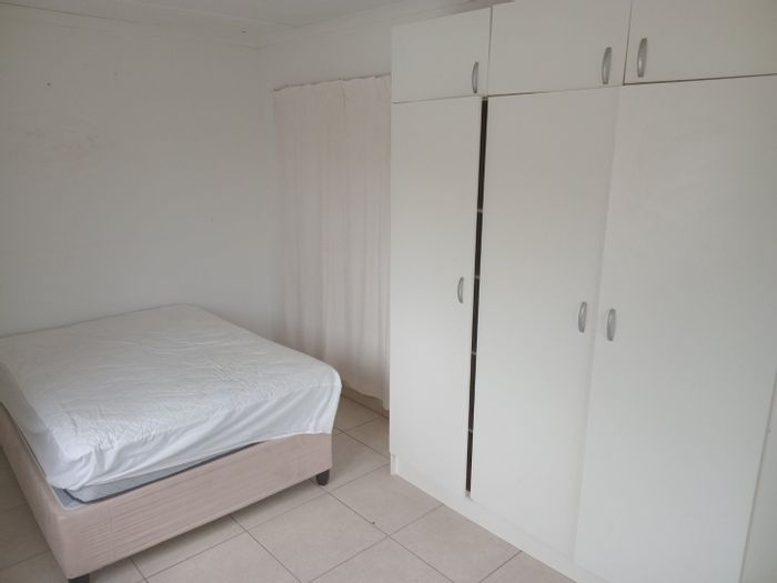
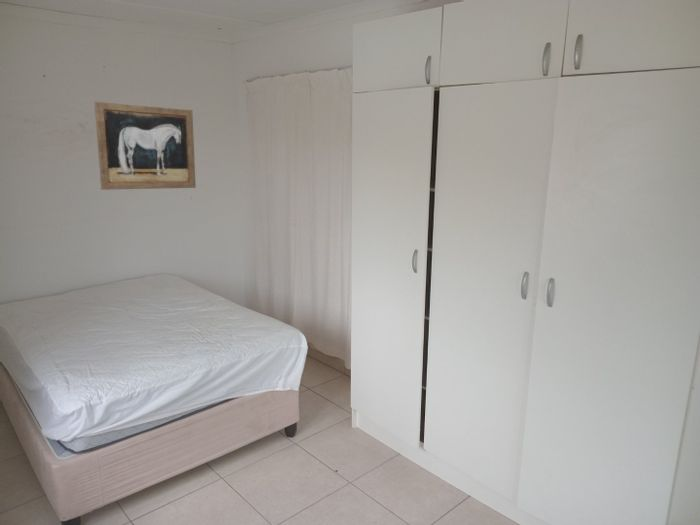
+ wall art [93,101,197,191]
